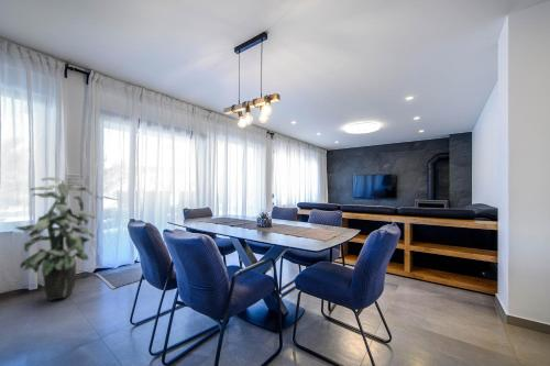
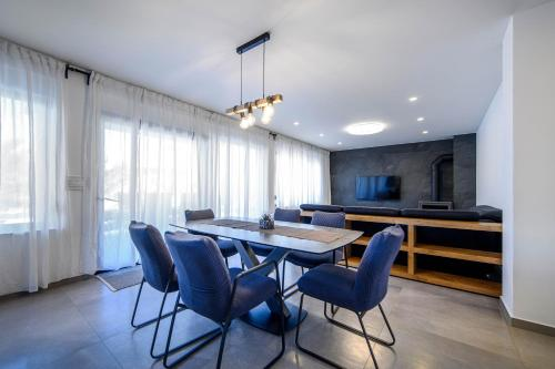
- indoor plant [13,176,97,301]
